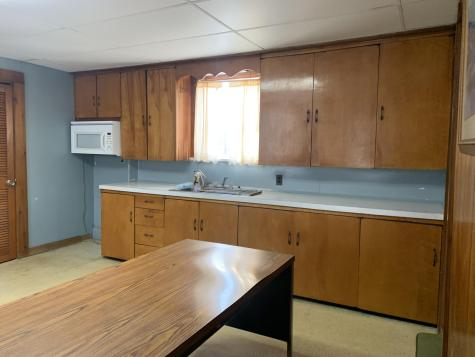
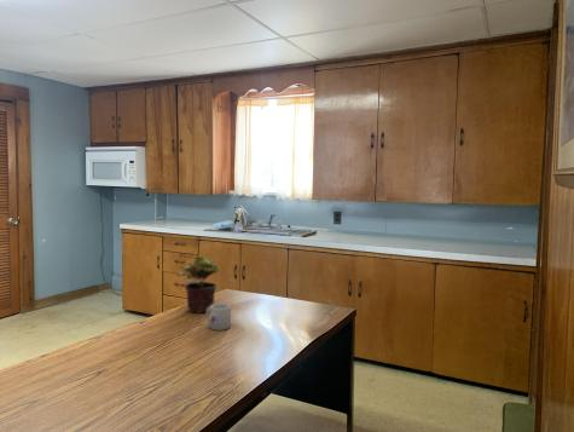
+ mug [205,303,232,332]
+ potted plant [176,254,221,313]
